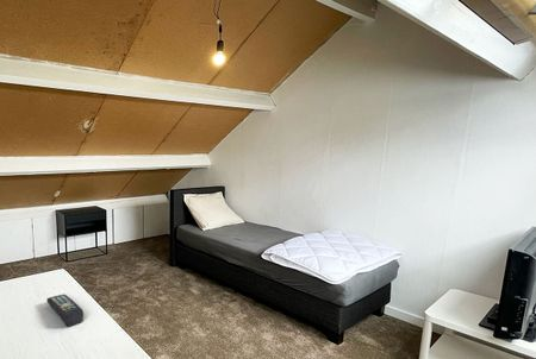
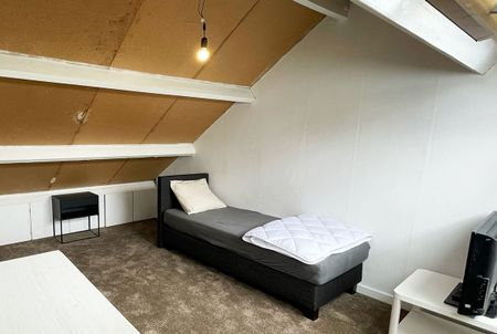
- remote control [45,294,85,328]
